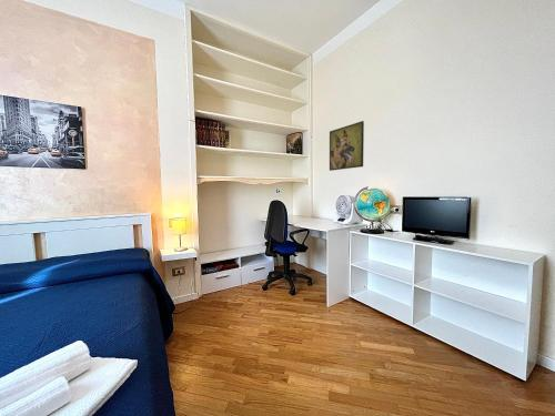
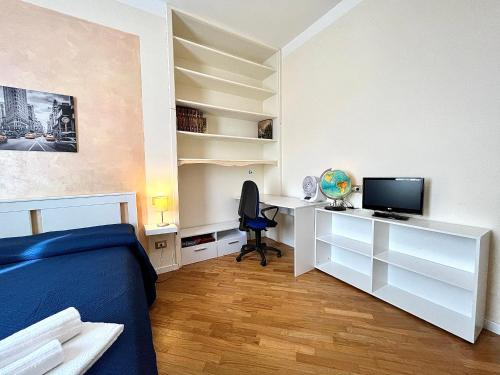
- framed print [329,120,365,172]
